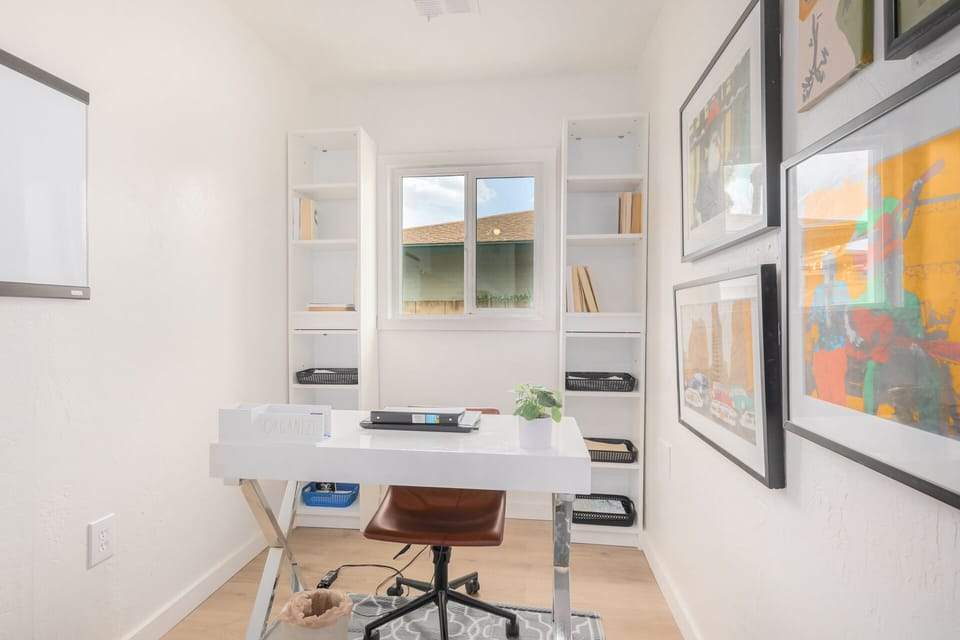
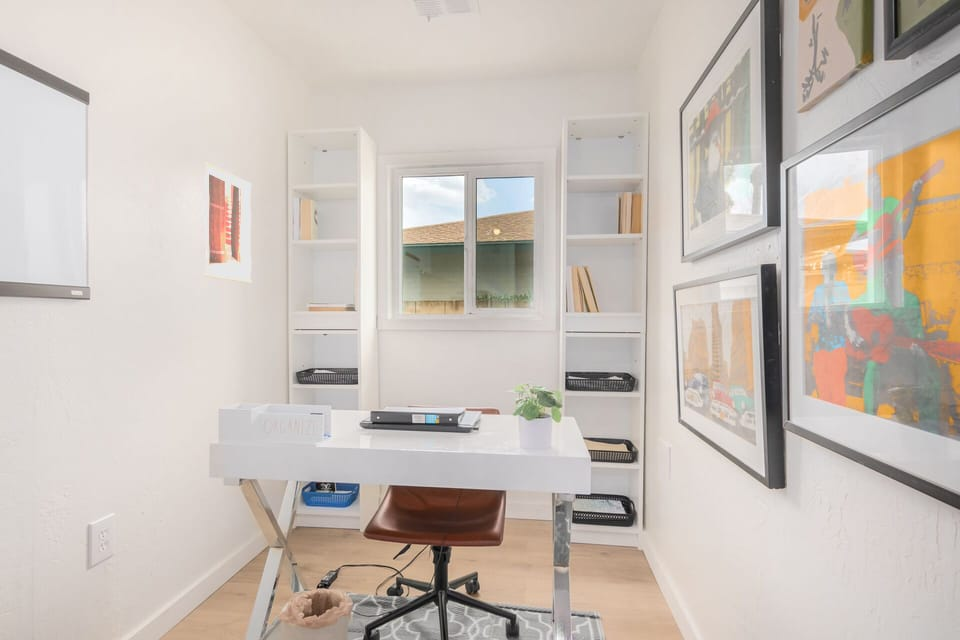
+ wall art [204,162,253,284]
